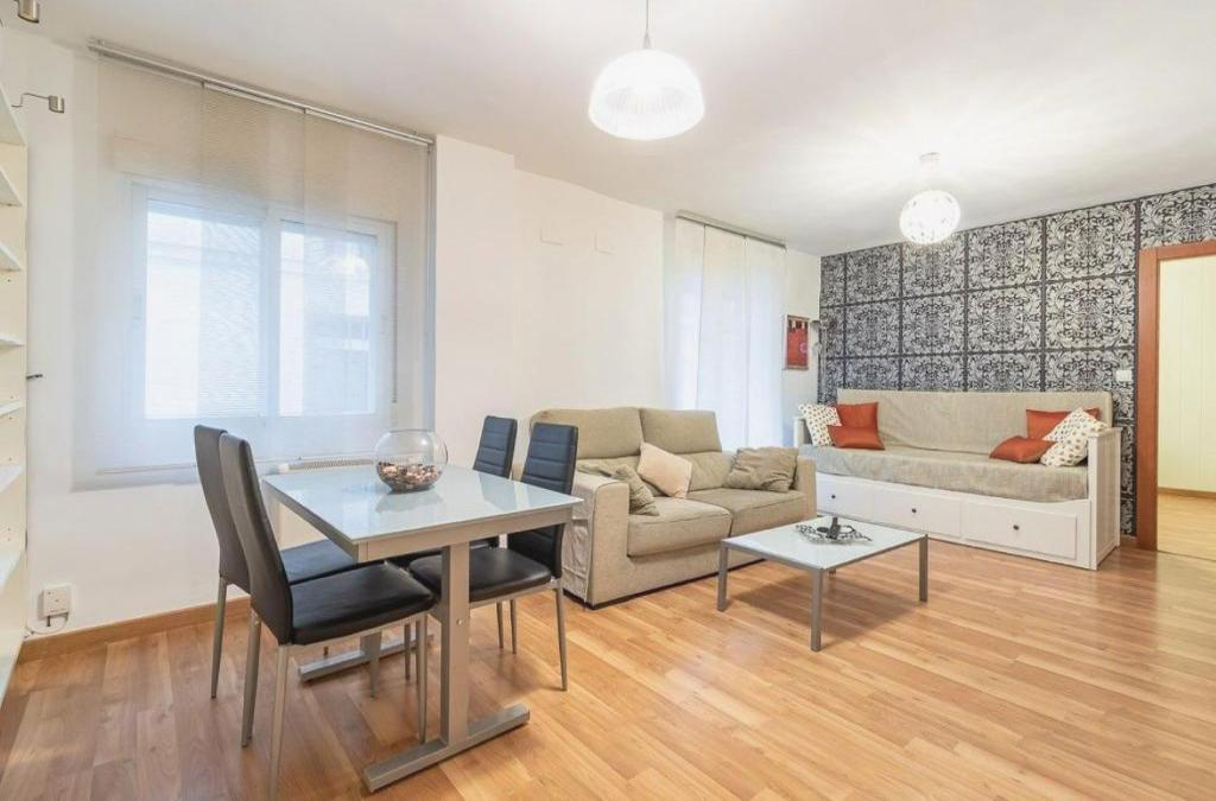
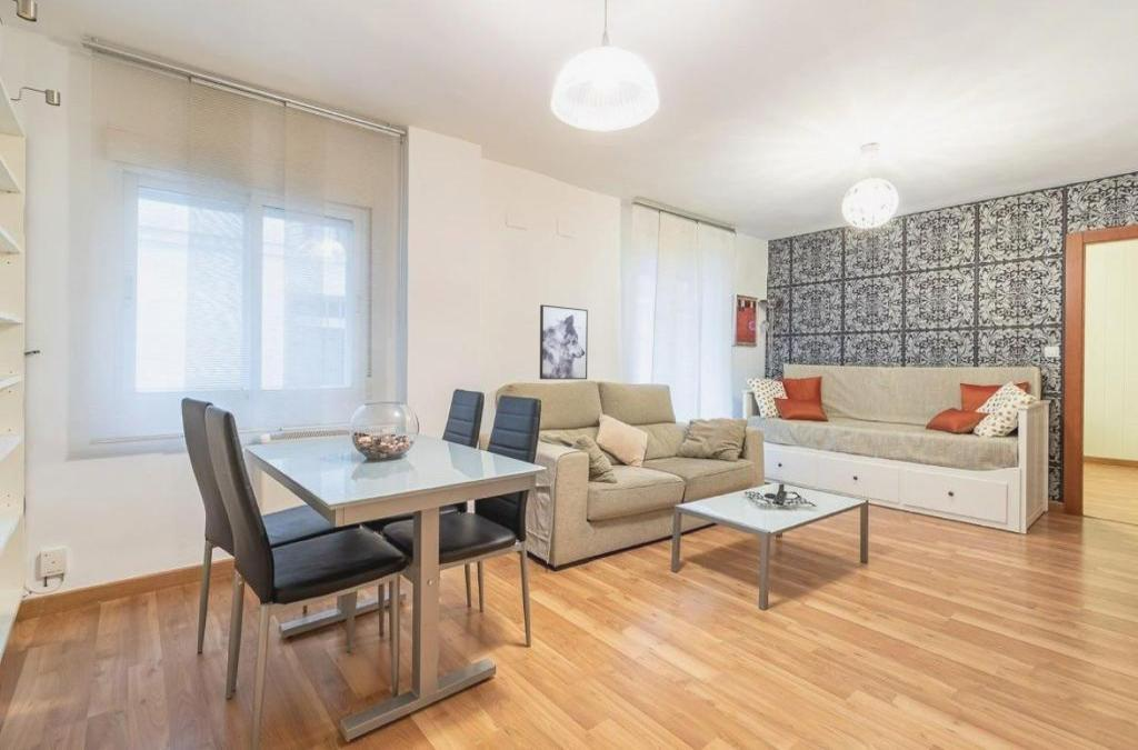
+ wall art [539,303,589,380]
